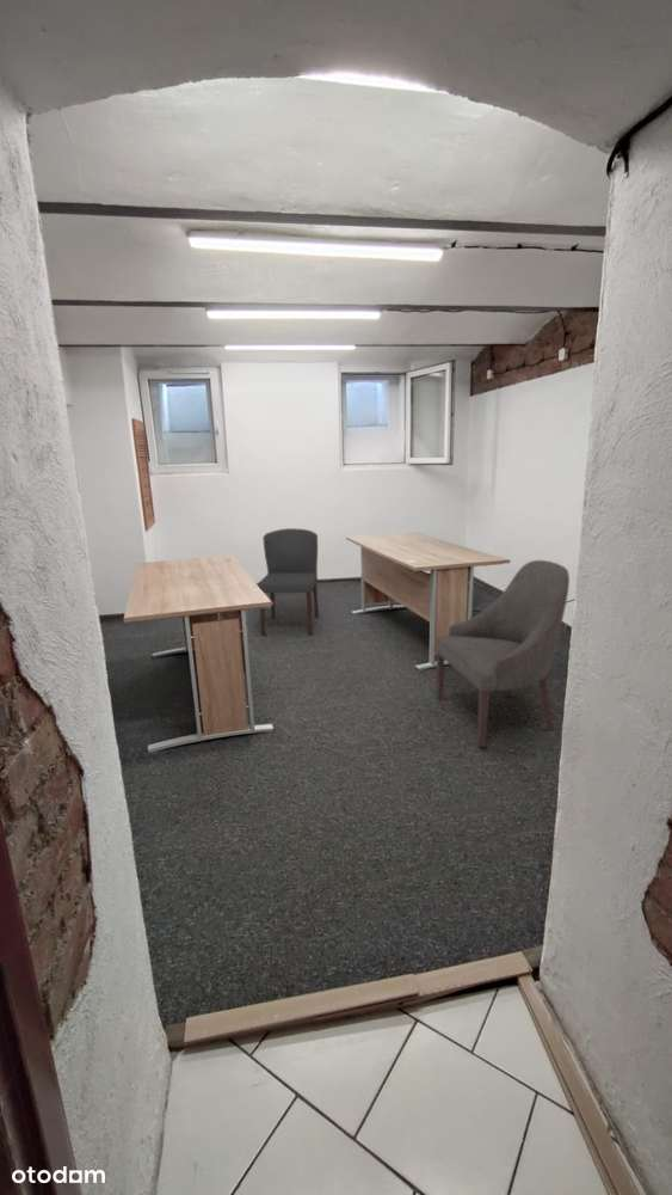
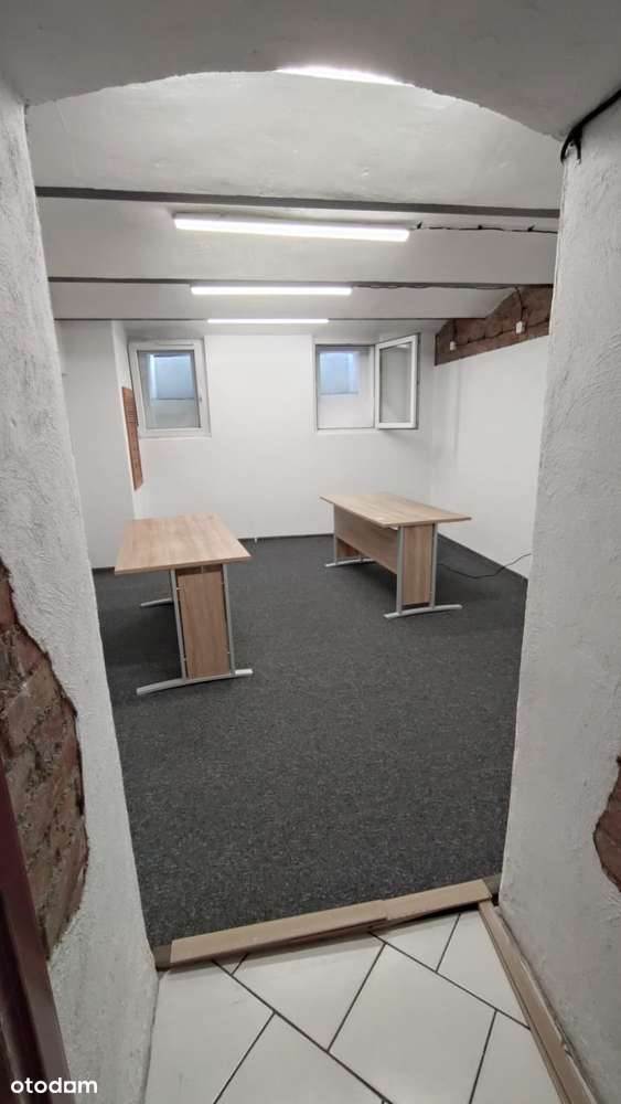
- chair [433,559,571,748]
- chair [257,527,320,636]
